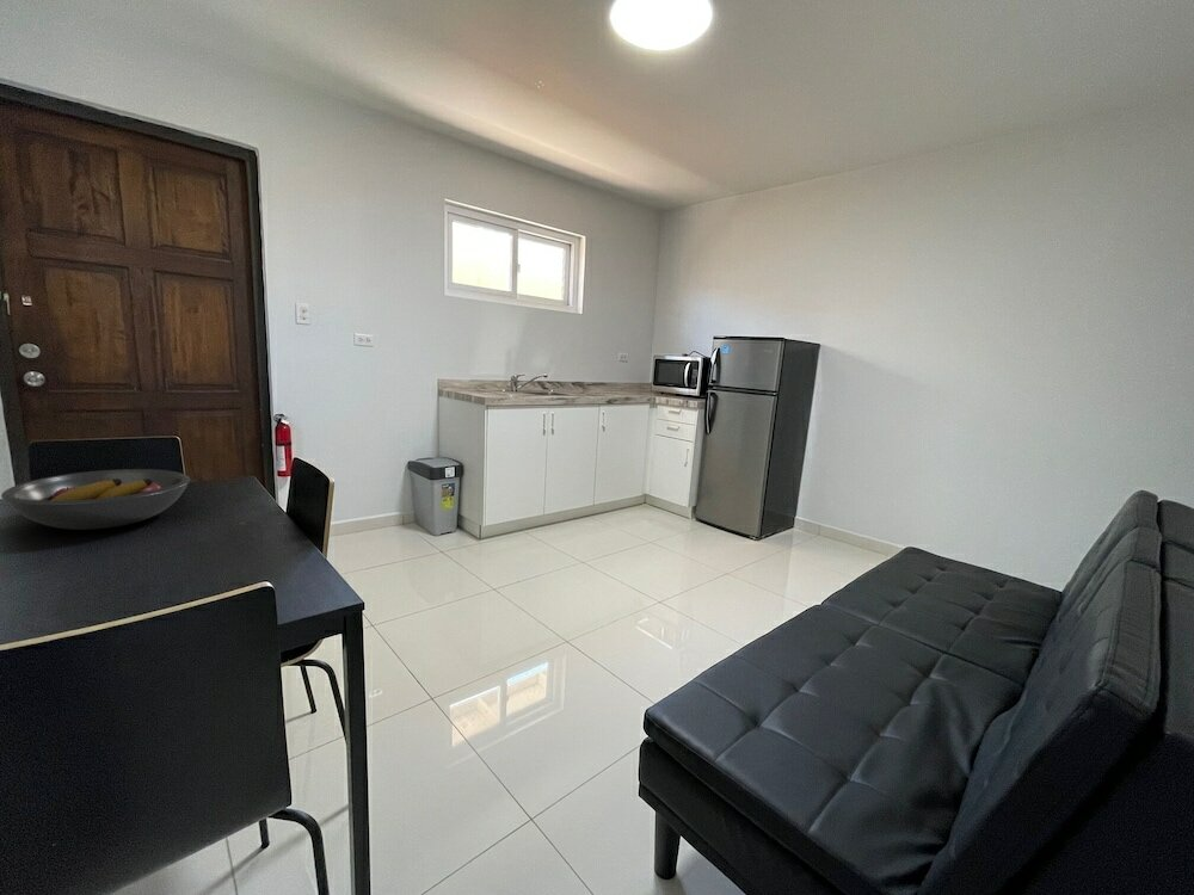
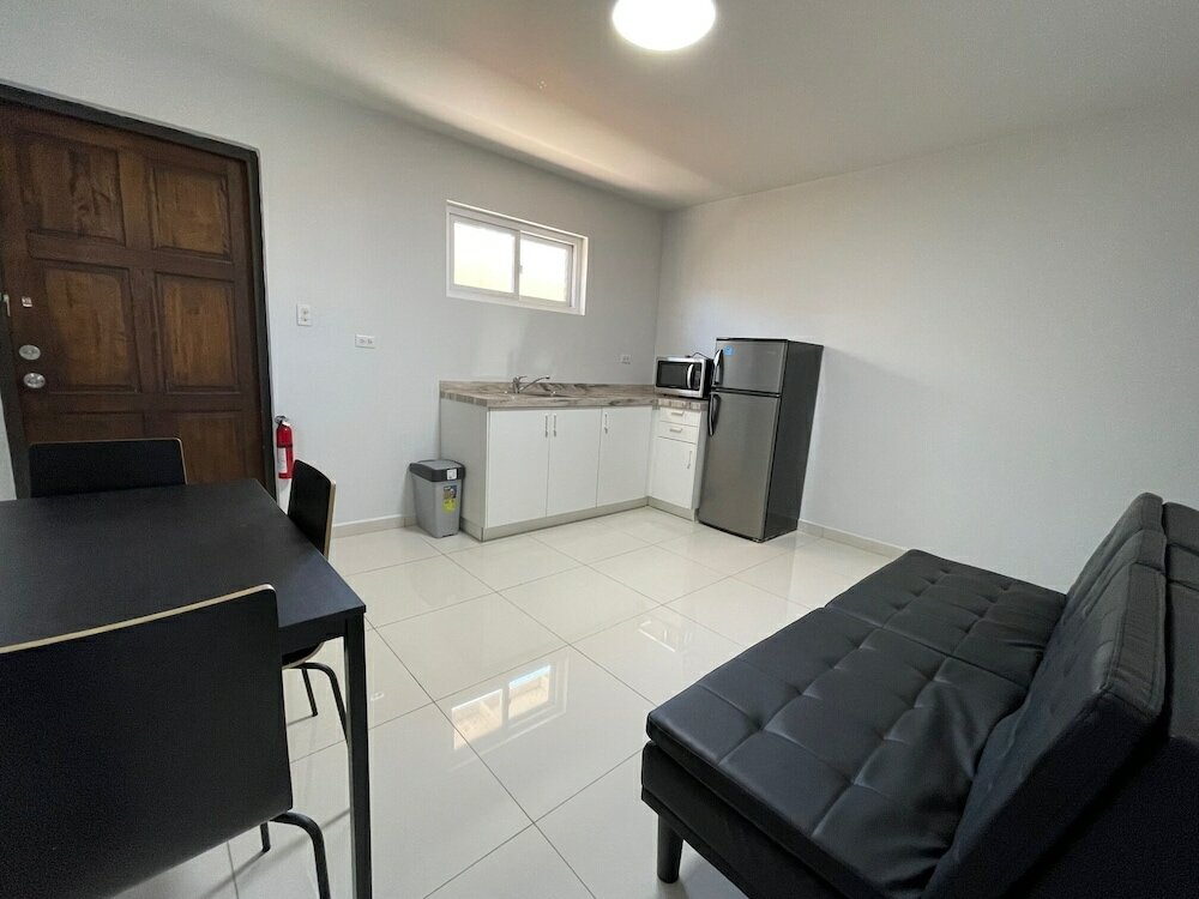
- fruit bowl [0,468,191,531]
